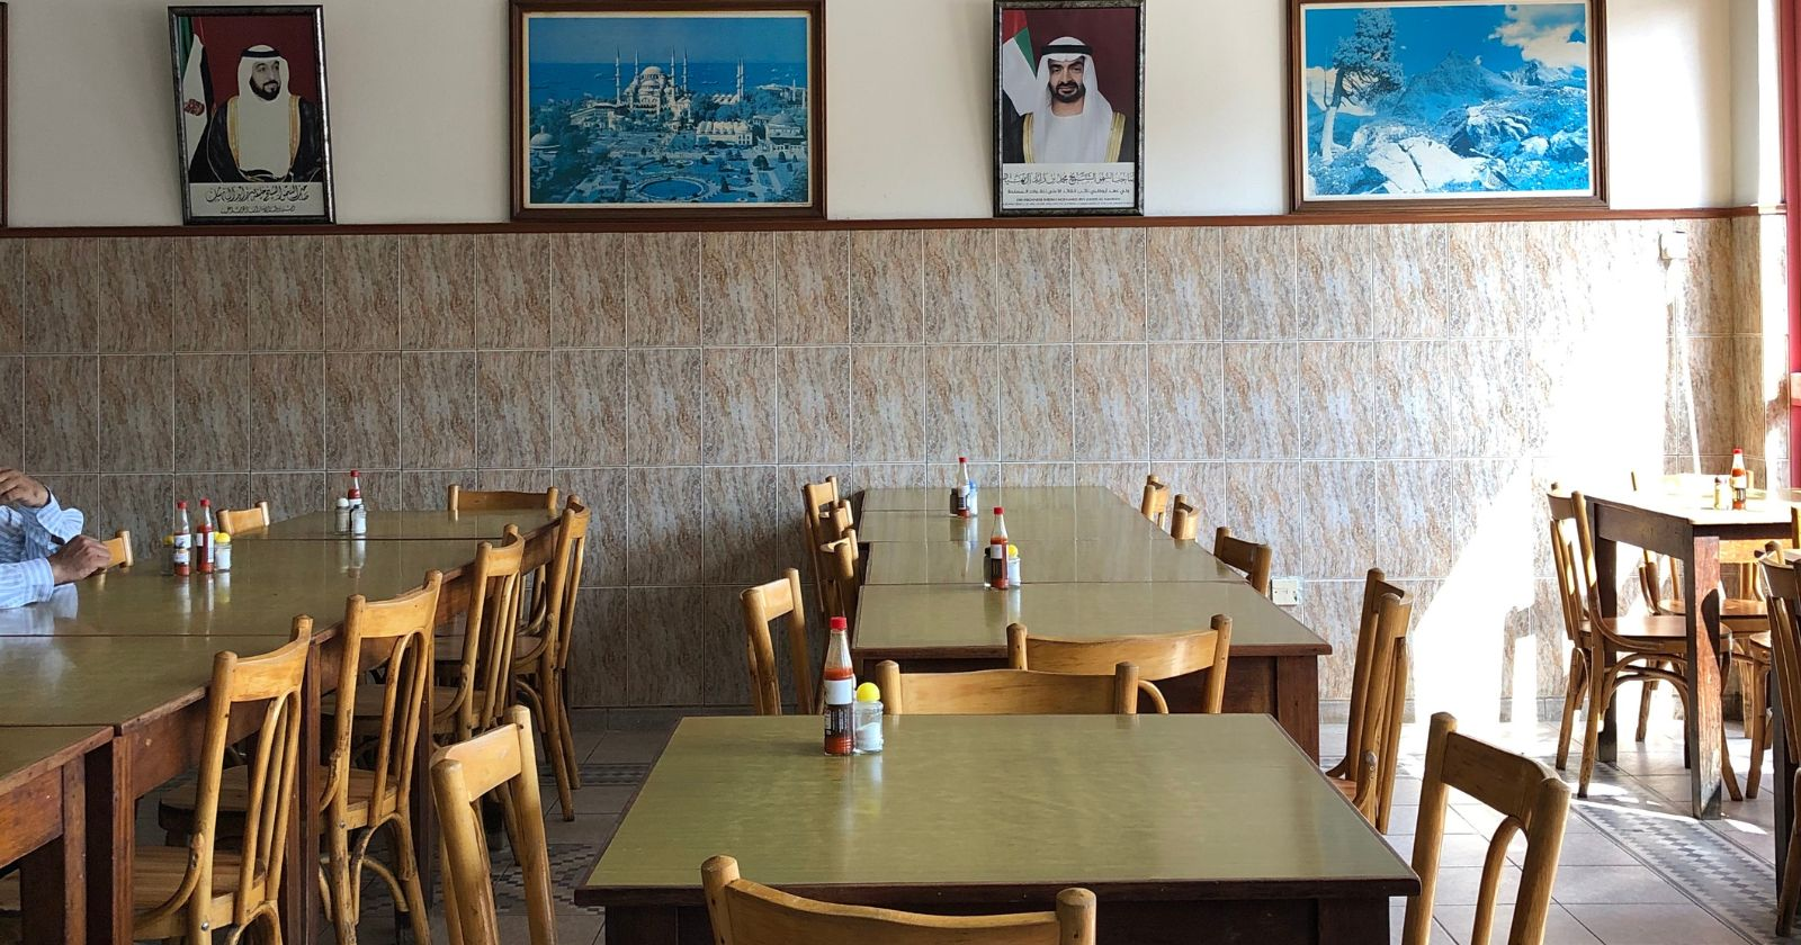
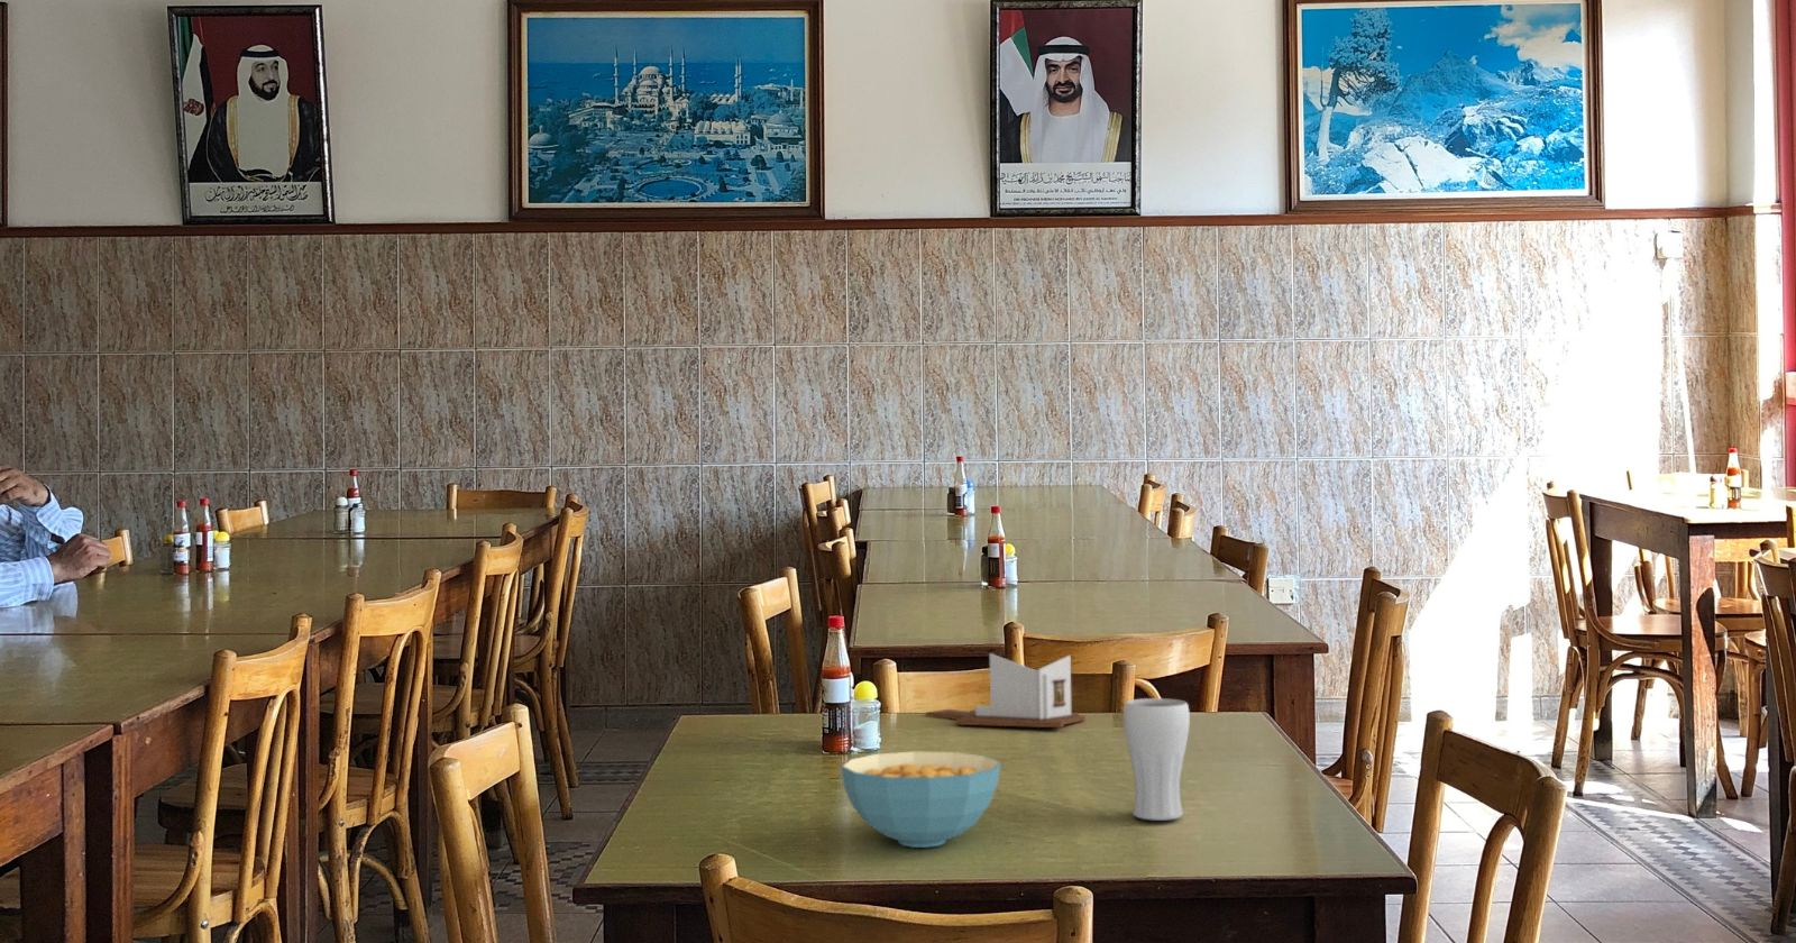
+ drinking glass [1122,697,1191,822]
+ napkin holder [925,652,1087,728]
+ cereal bowl [840,749,1001,849]
